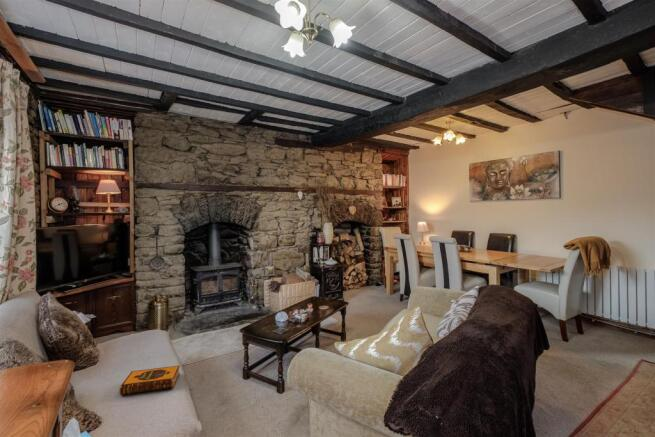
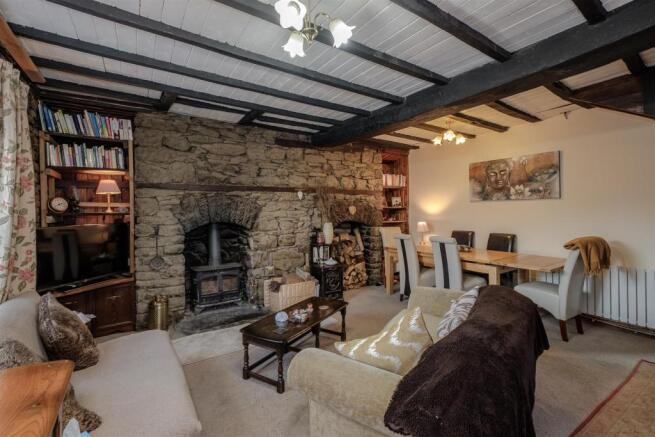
- hardback book [118,365,181,396]
